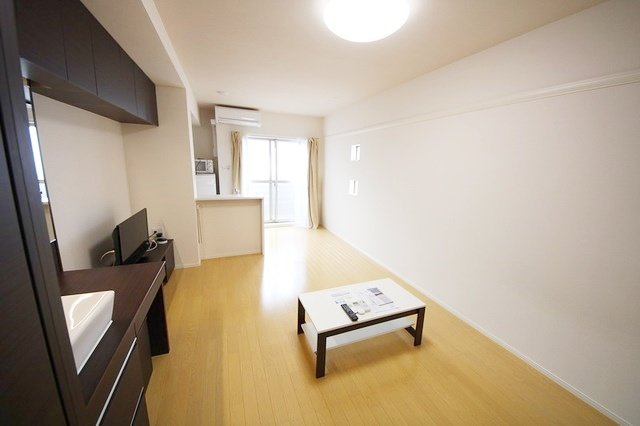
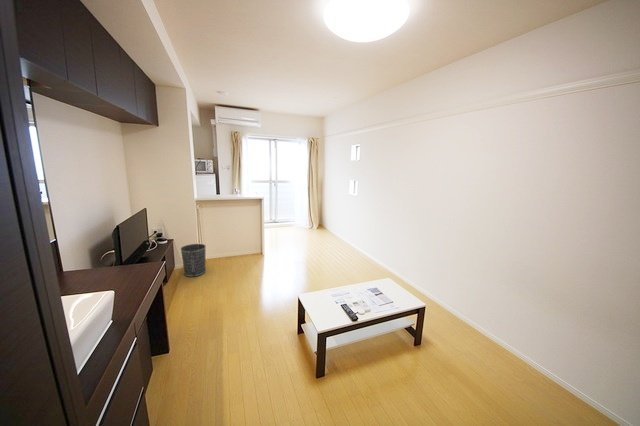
+ wastebasket [180,243,206,278]
